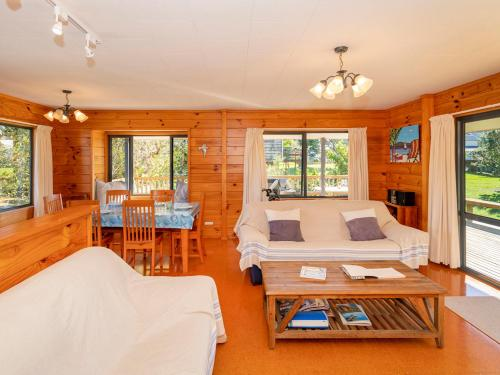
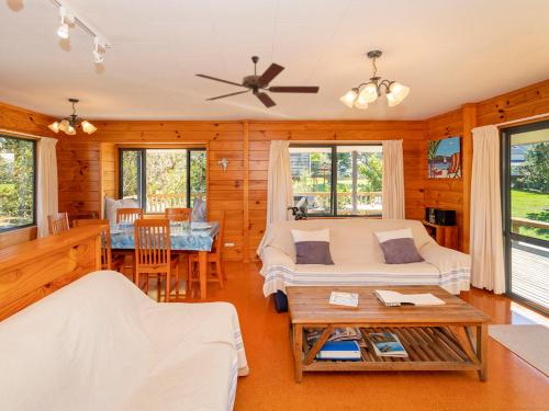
+ ceiling fan [193,55,321,110]
